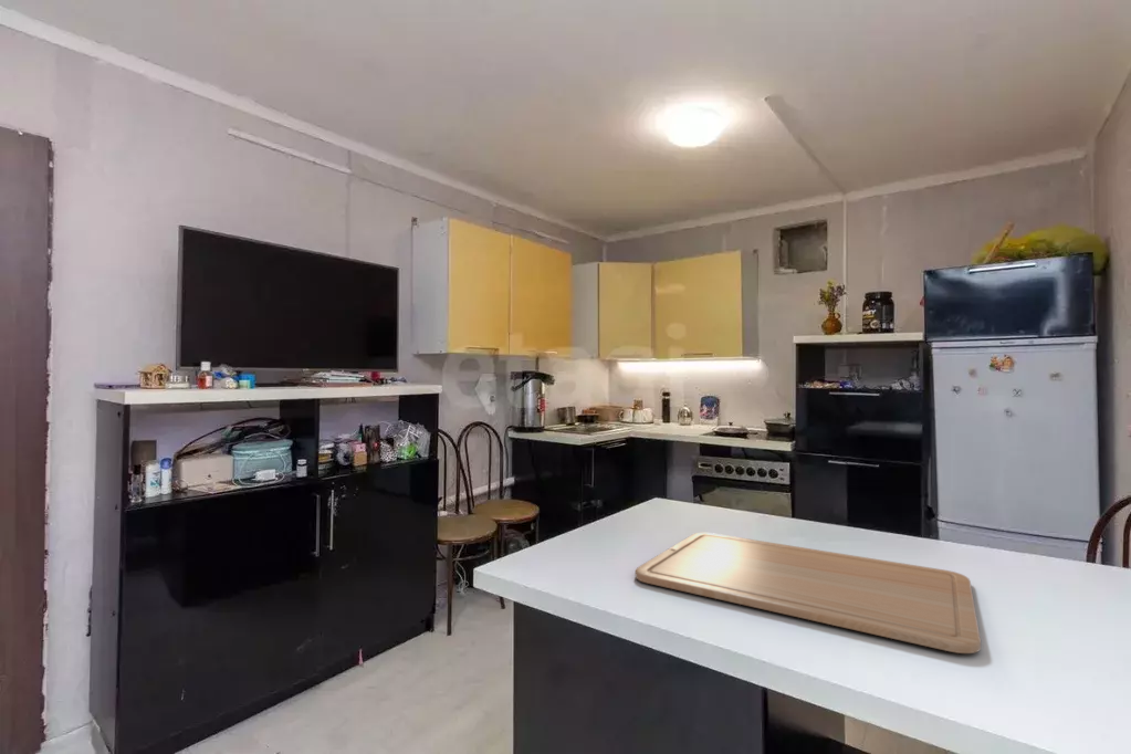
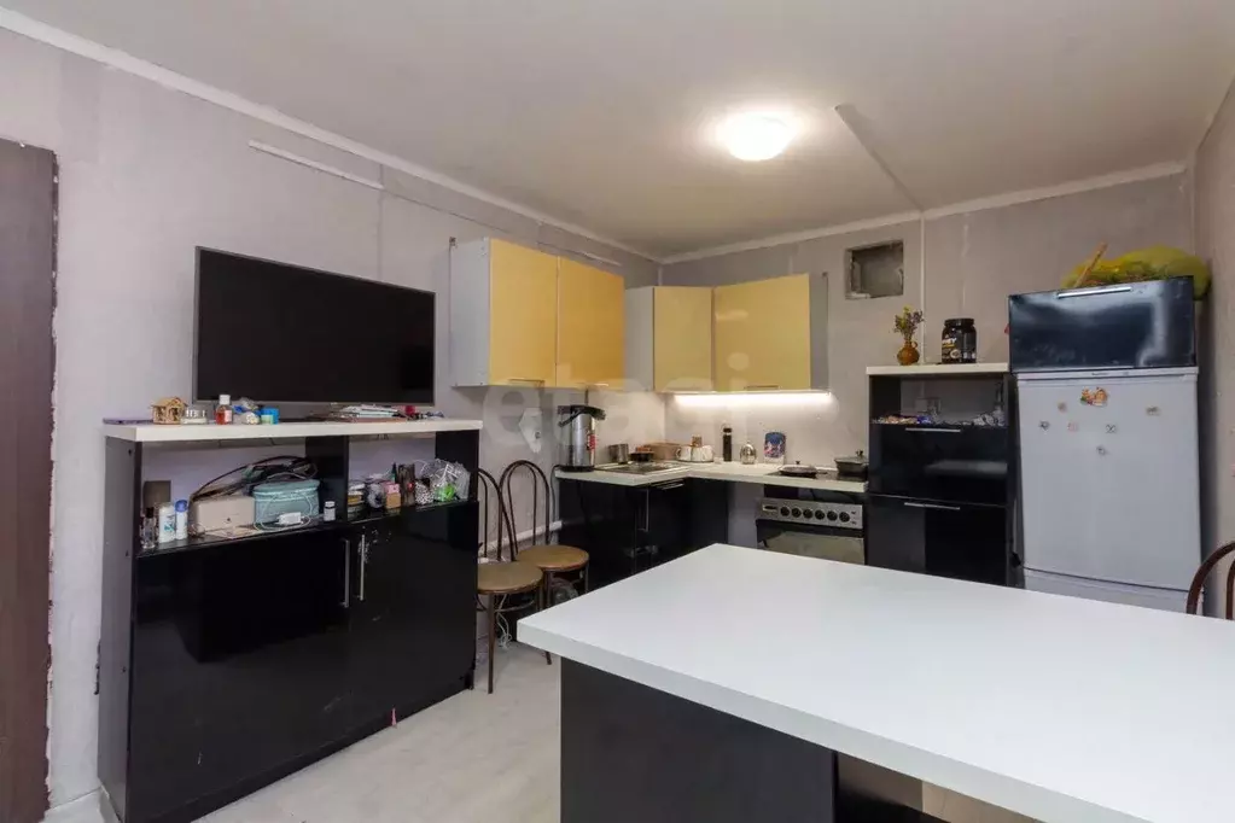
- chopping board [635,532,982,654]
